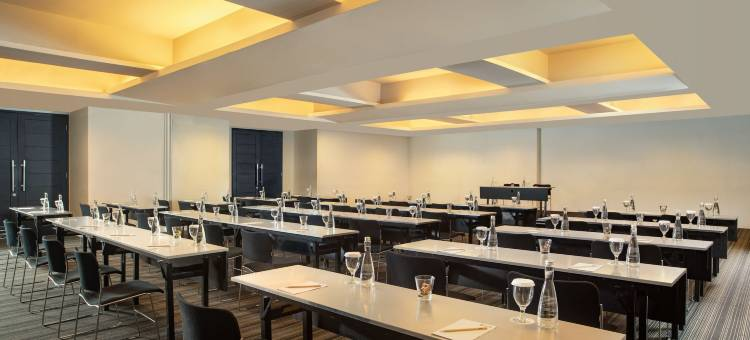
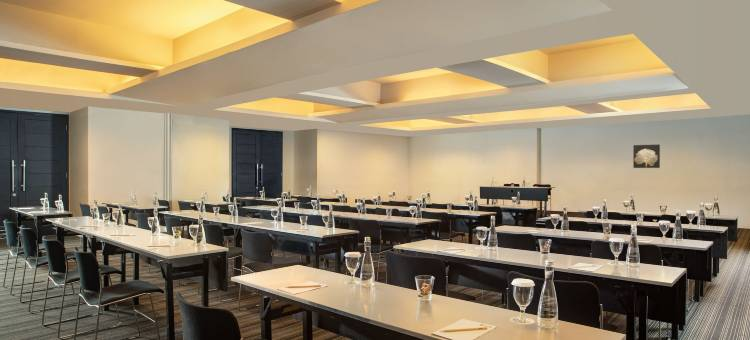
+ wall art [632,144,661,169]
